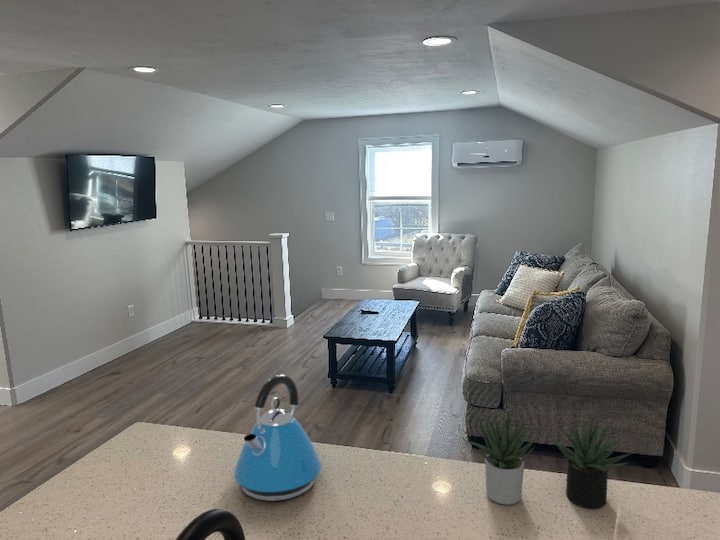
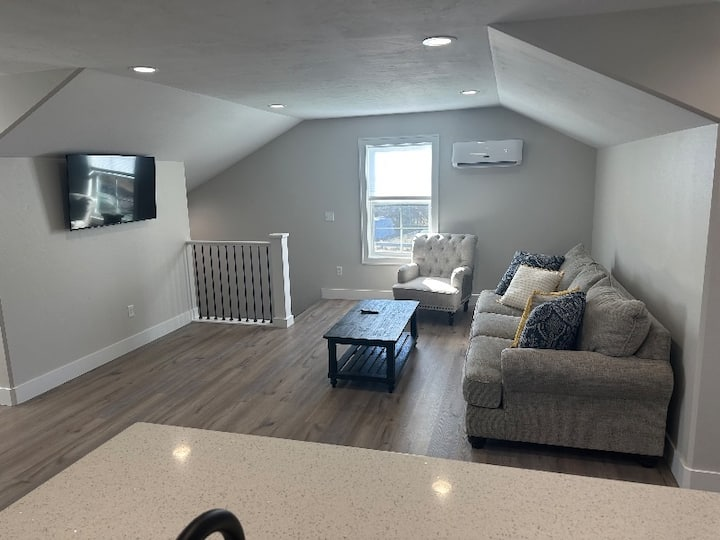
- succulent plant [461,409,634,509]
- kettle [233,373,322,502]
